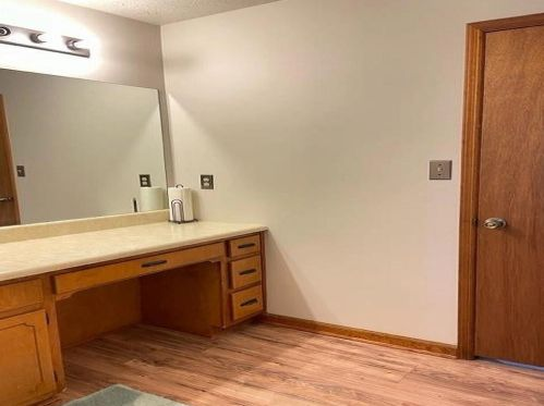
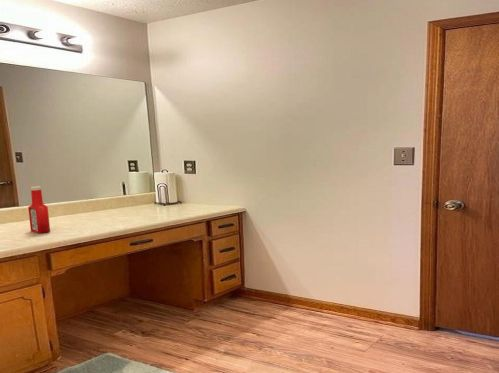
+ soap bottle [27,185,51,234]
